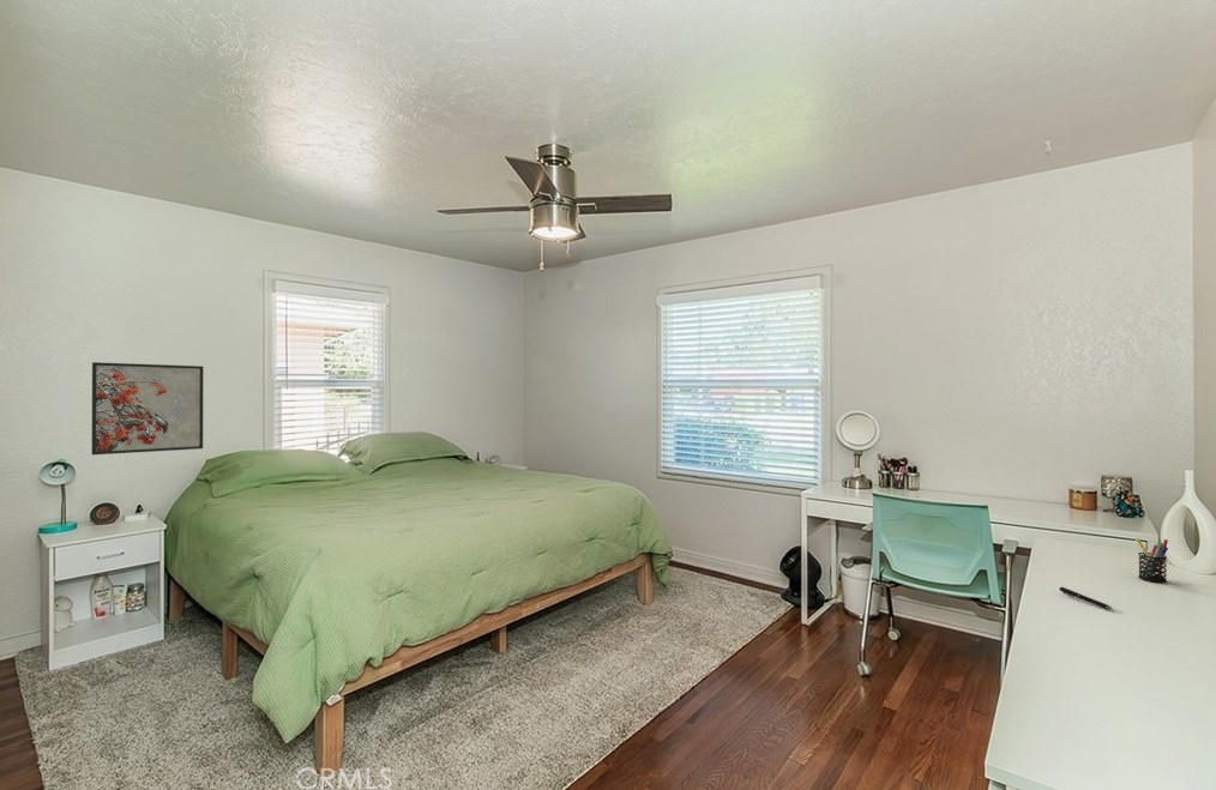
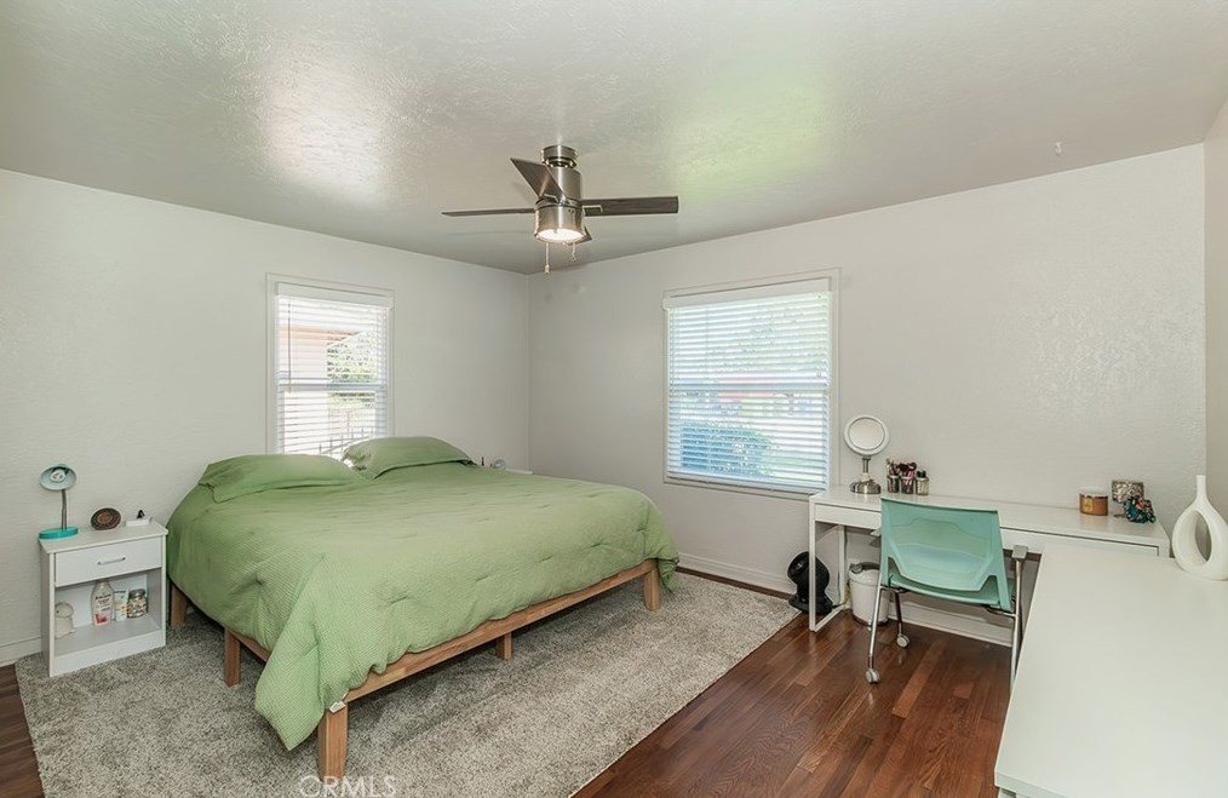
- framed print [90,361,205,456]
- pen [1058,586,1115,611]
- pen holder [1134,537,1169,584]
